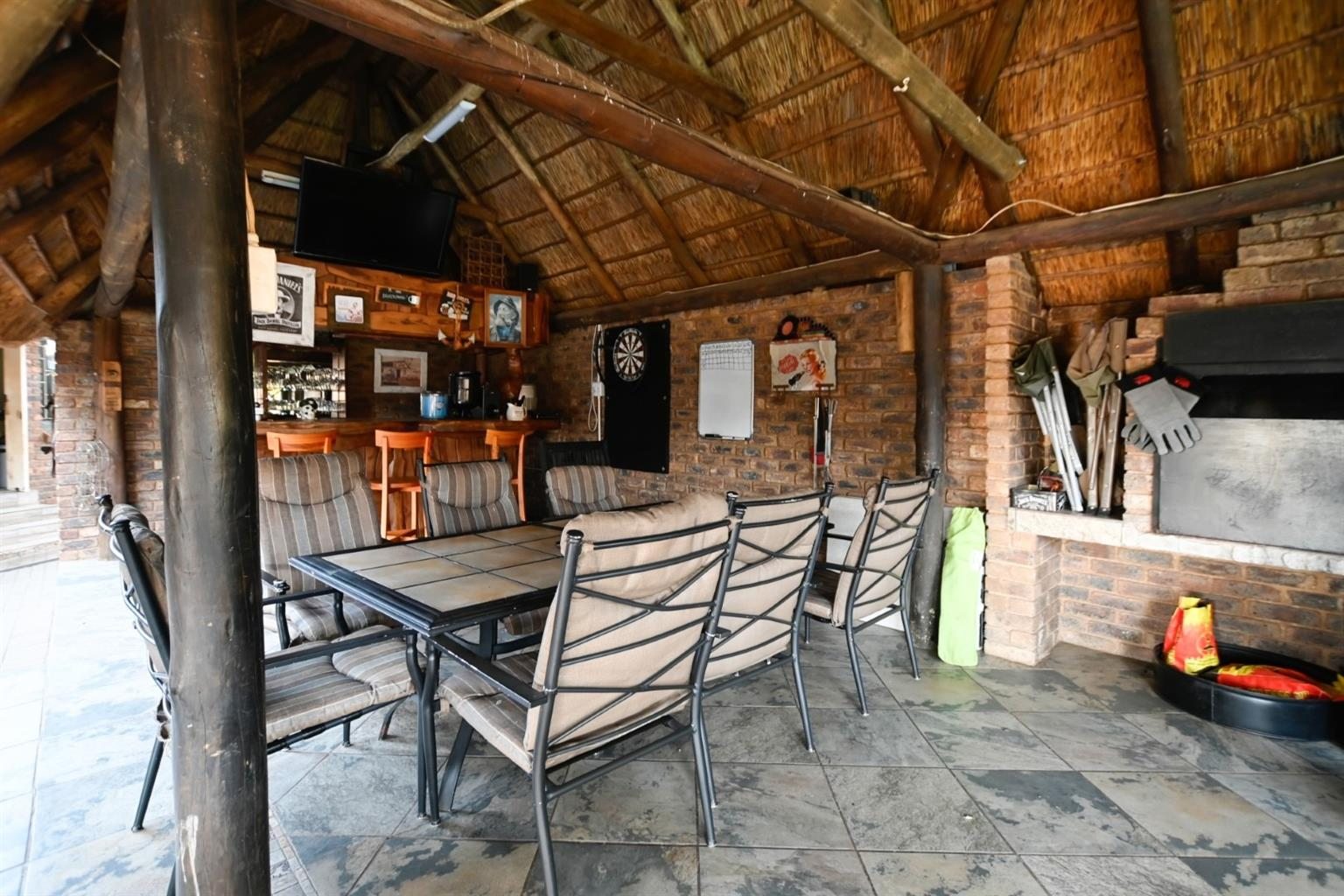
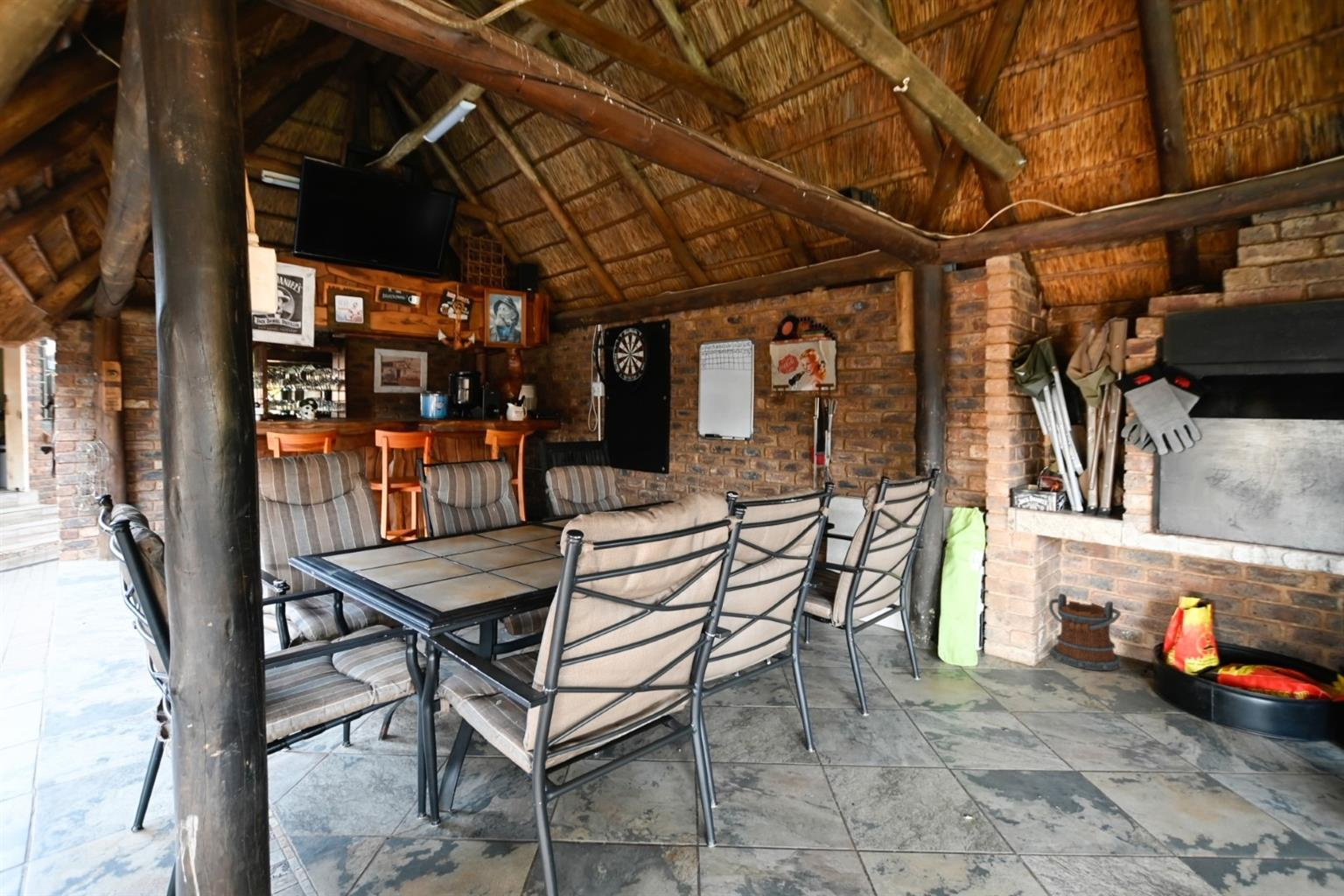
+ bucket [1048,592,1123,671]
